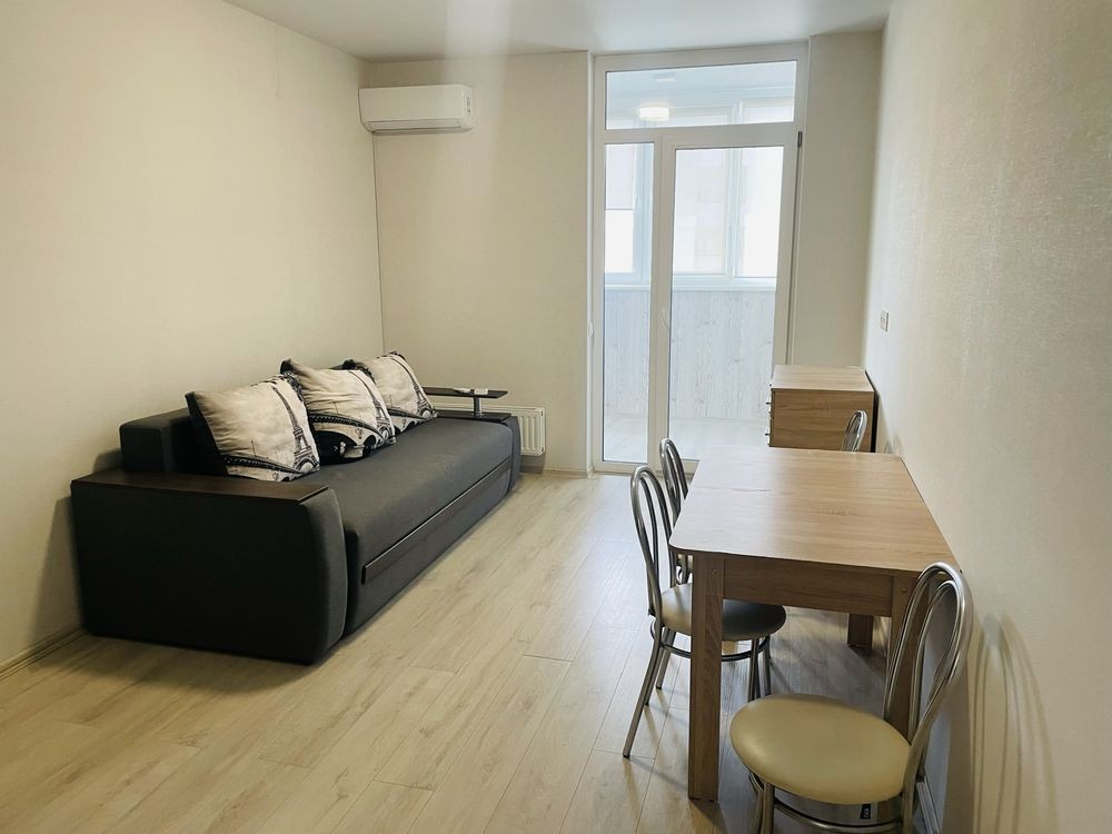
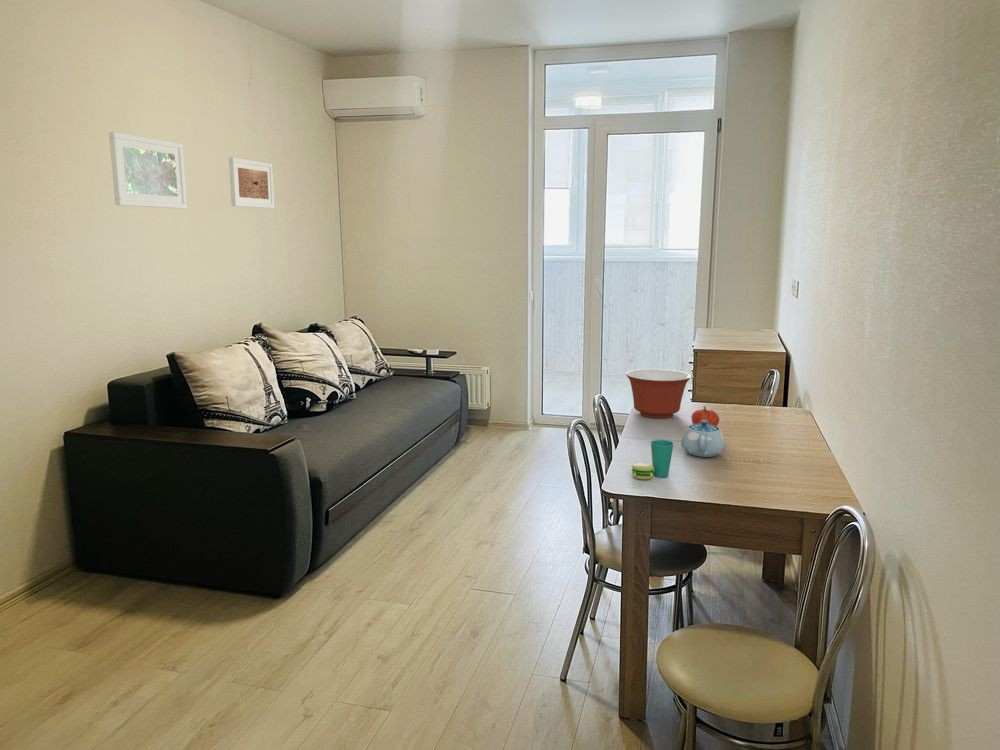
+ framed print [108,131,188,210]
+ fruit [690,405,721,427]
+ mixing bowl [625,368,692,419]
+ cup [630,439,675,480]
+ chinaware [680,420,726,458]
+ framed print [228,156,276,209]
